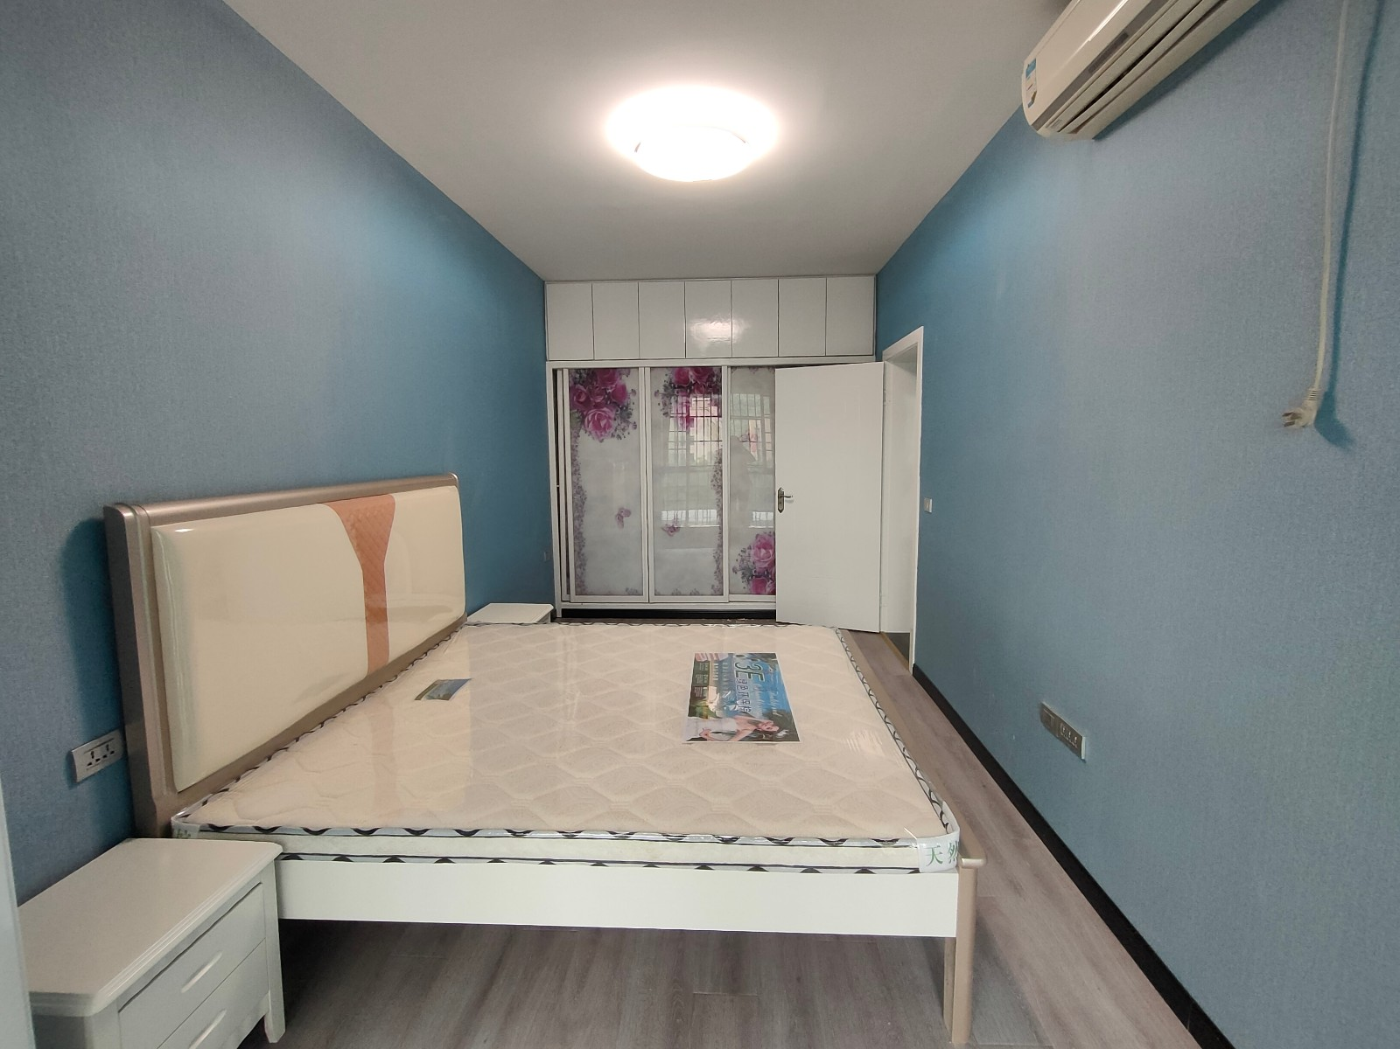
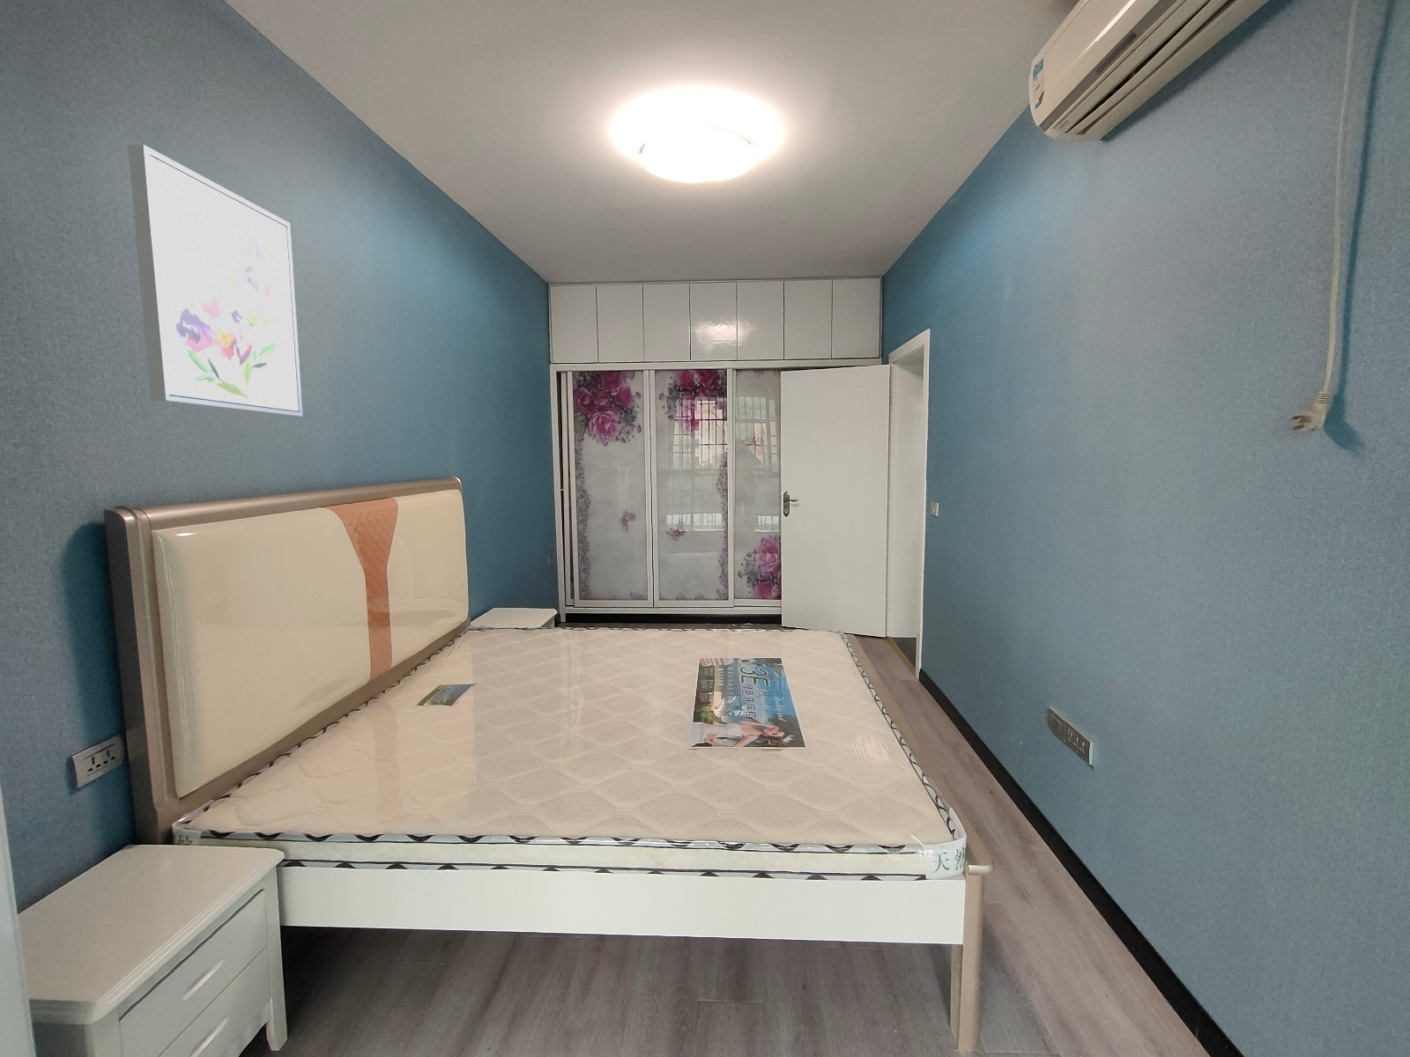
+ wall art [127,143,303,417]
